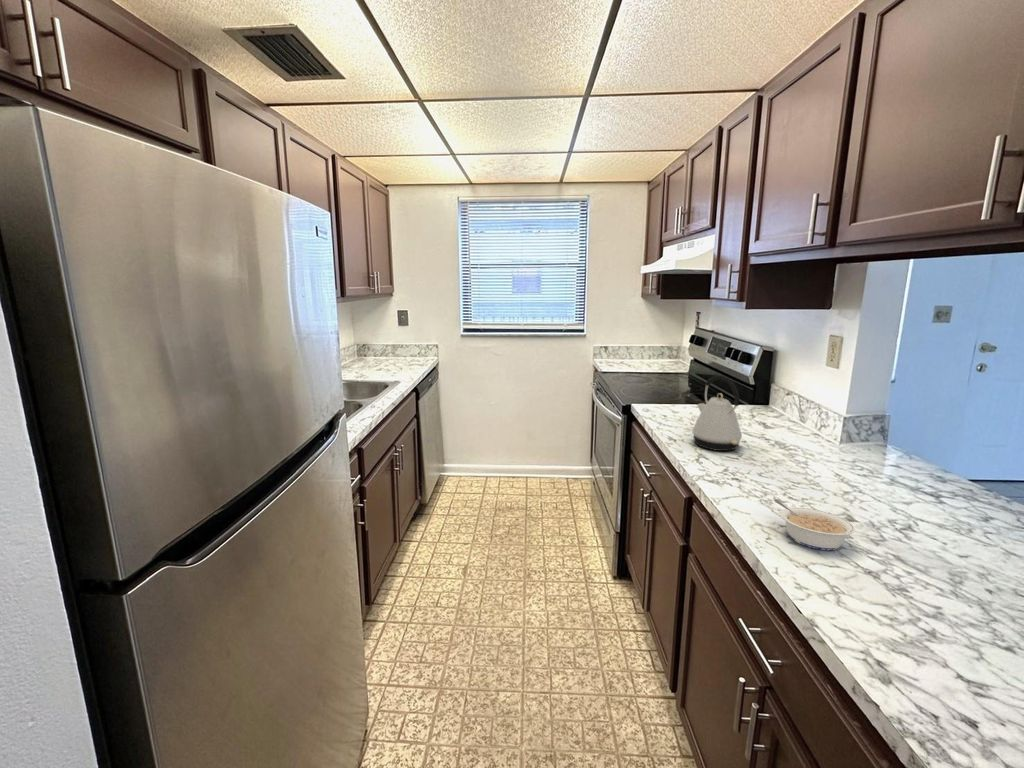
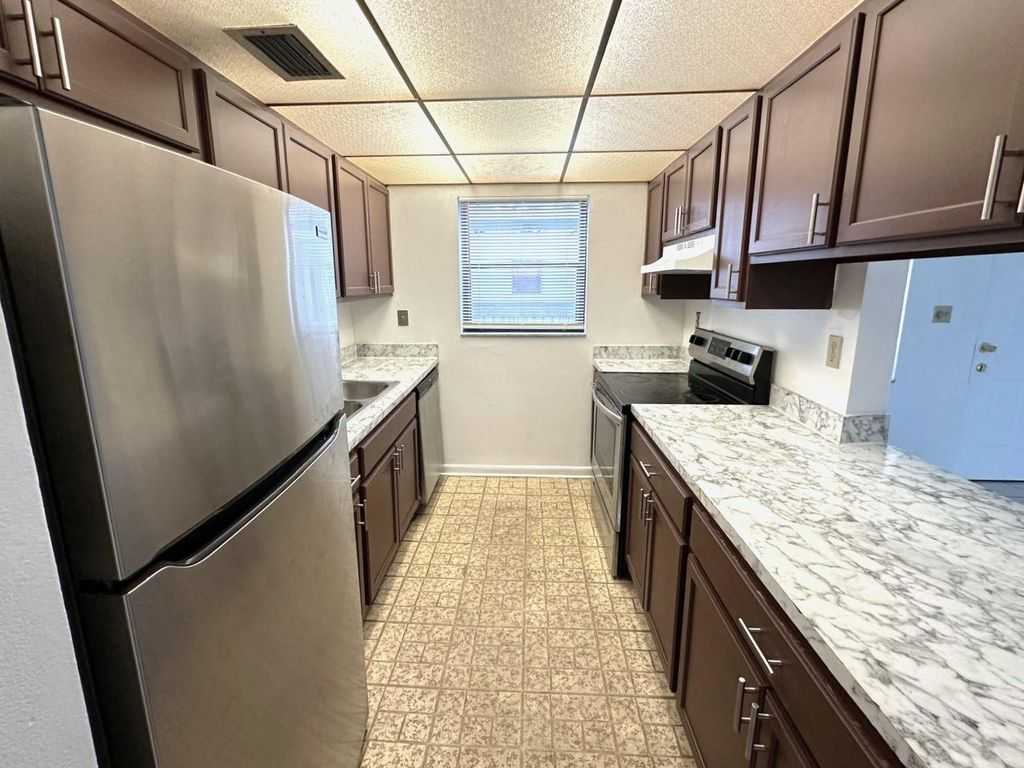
- kettle [691,375,743,452]
- legume [773,498,856,551]
